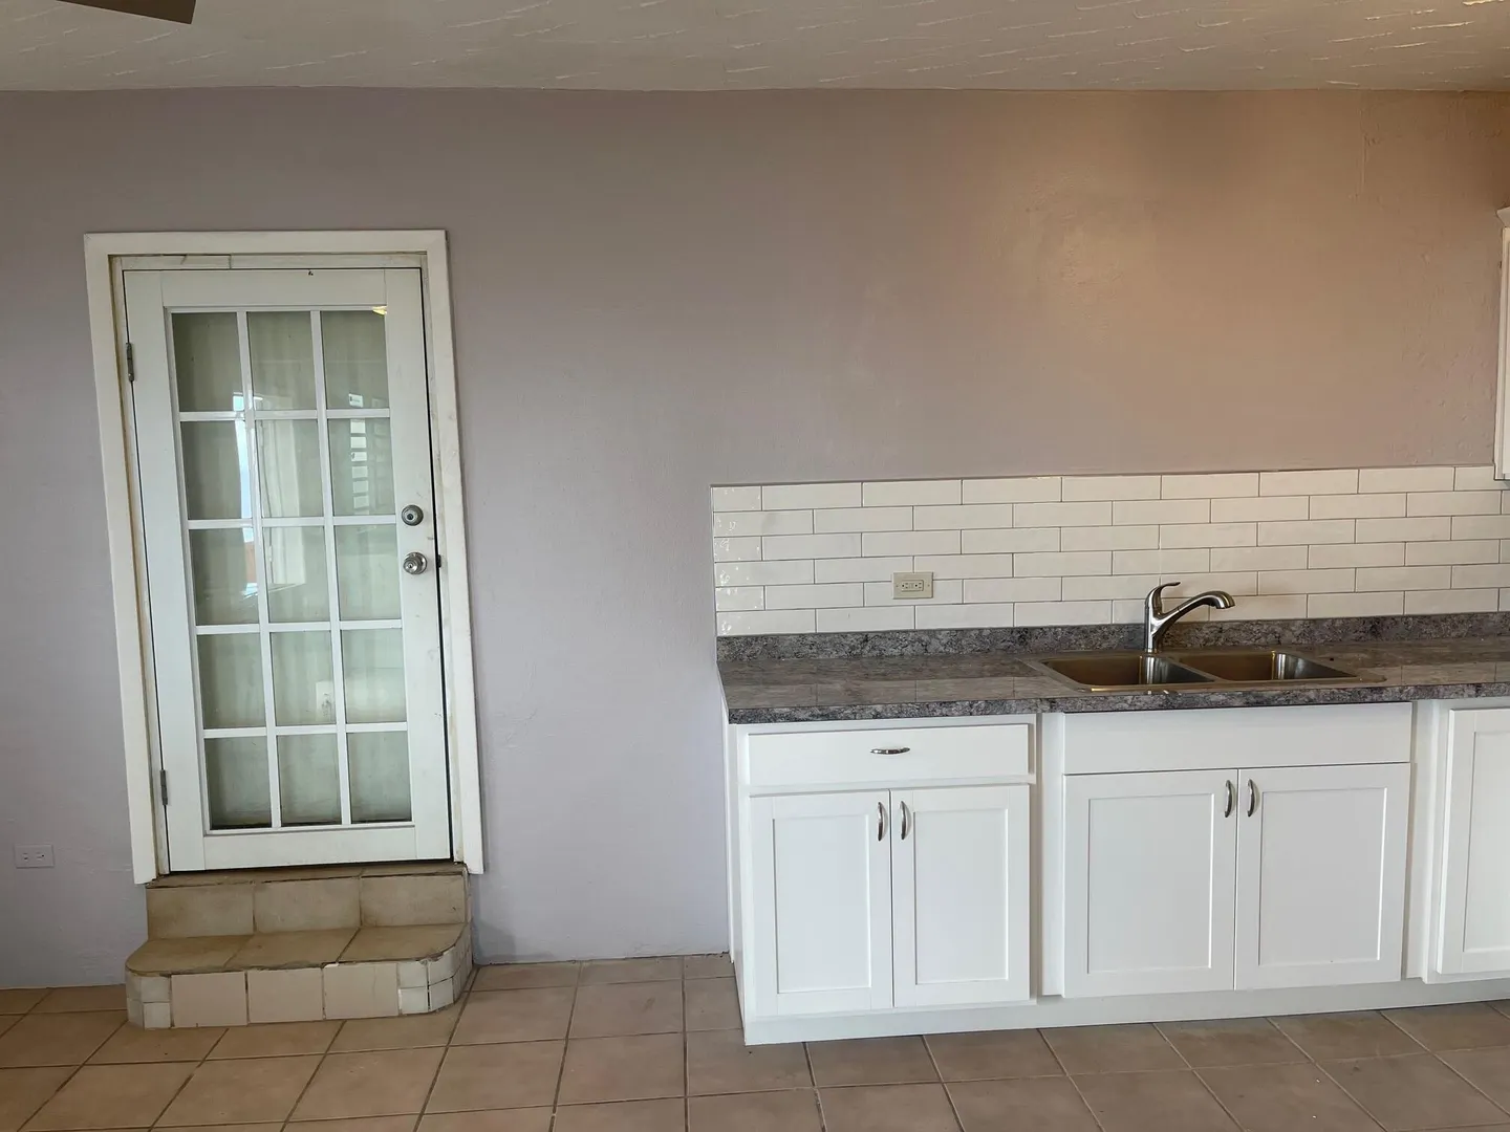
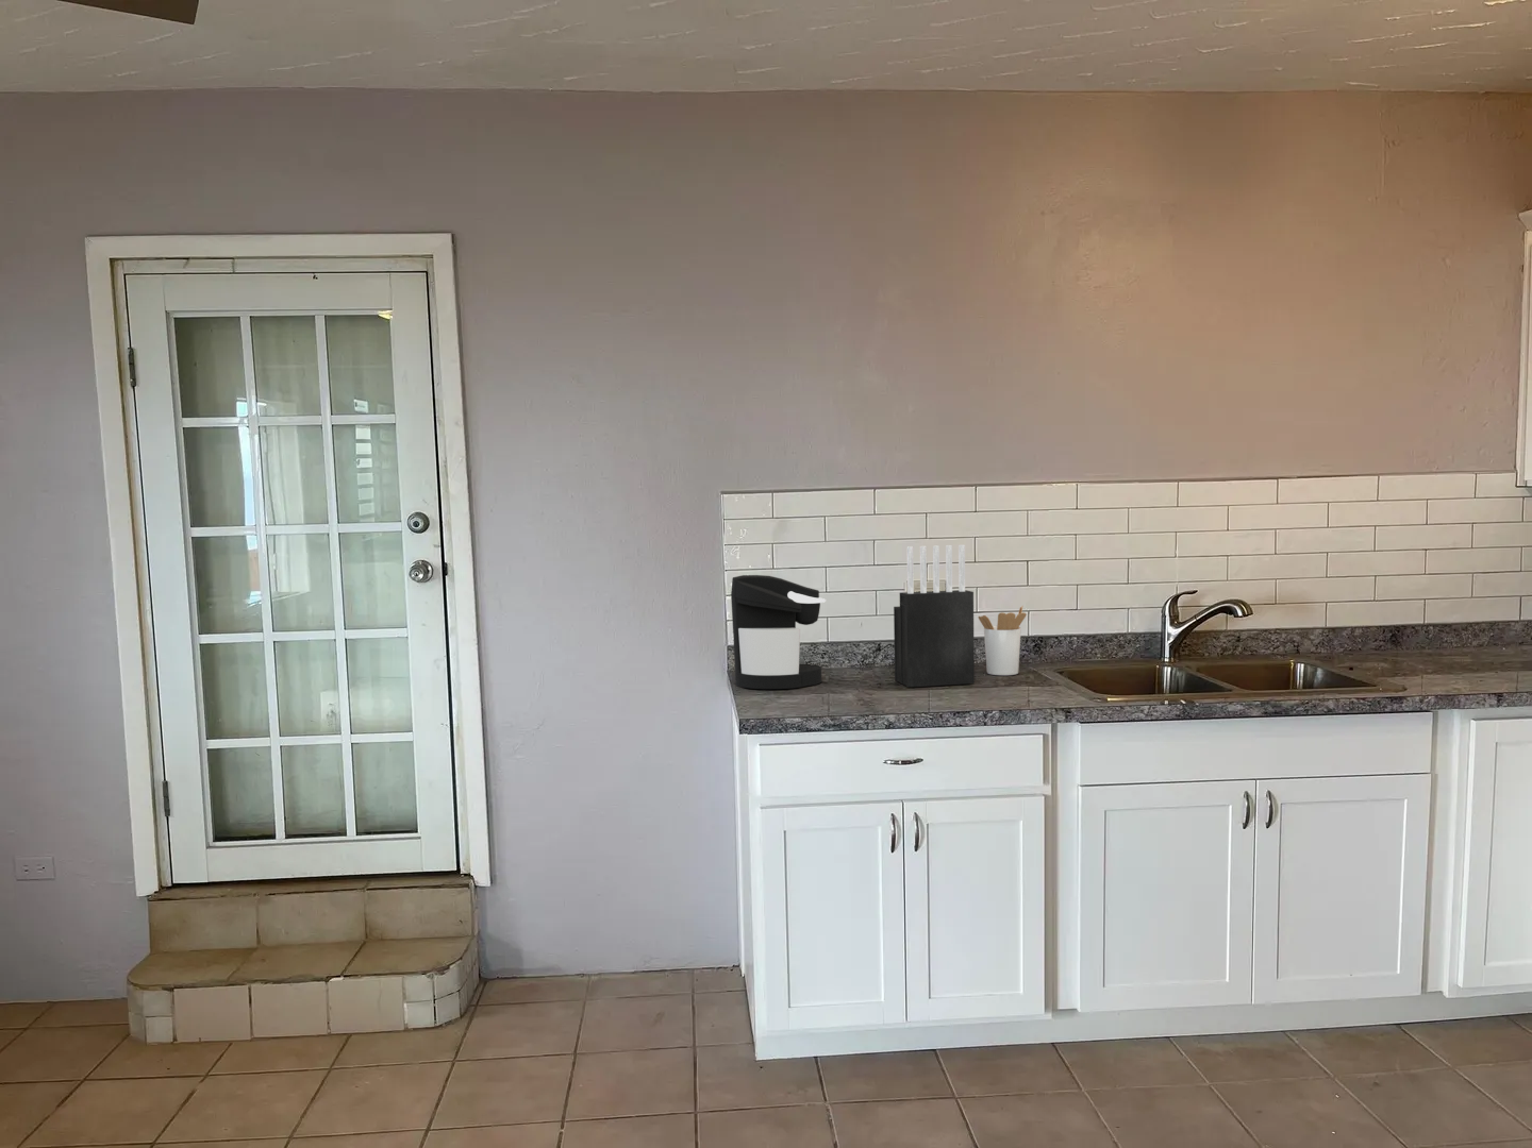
+ utensil holder [977,605,1028,676]
+ coffee maker [730,574,826,690]
+ knife block [893,544,976,687]
